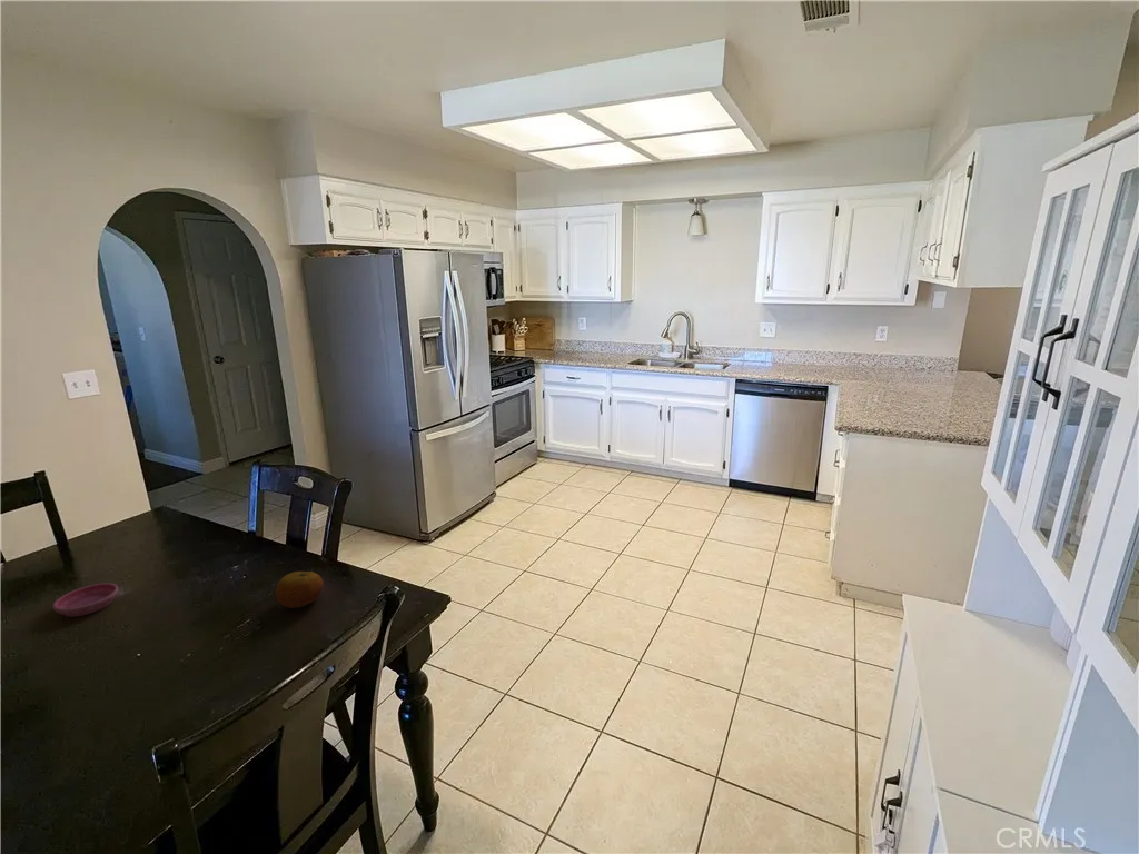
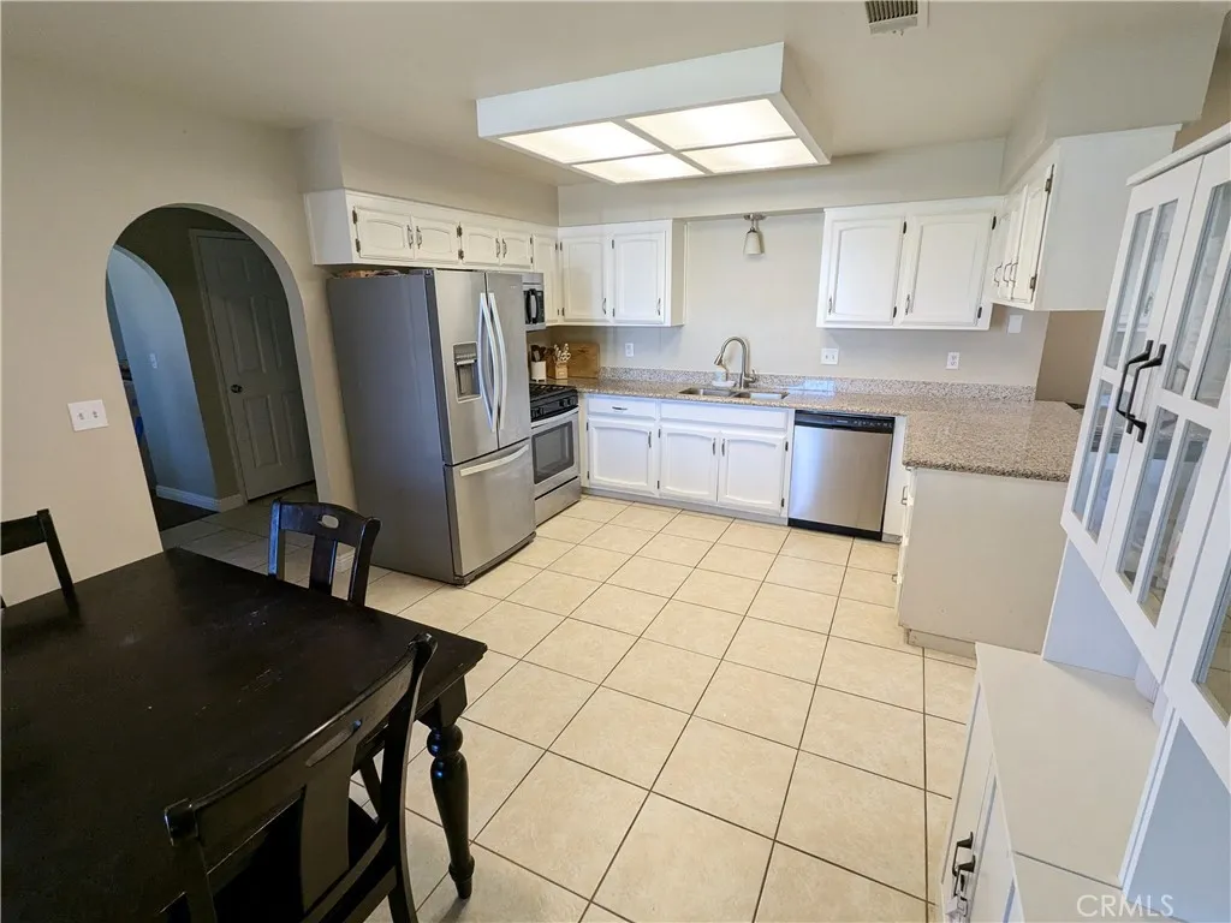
- saucer [52,582,120,618]
- fruit [274,570,325,609]
